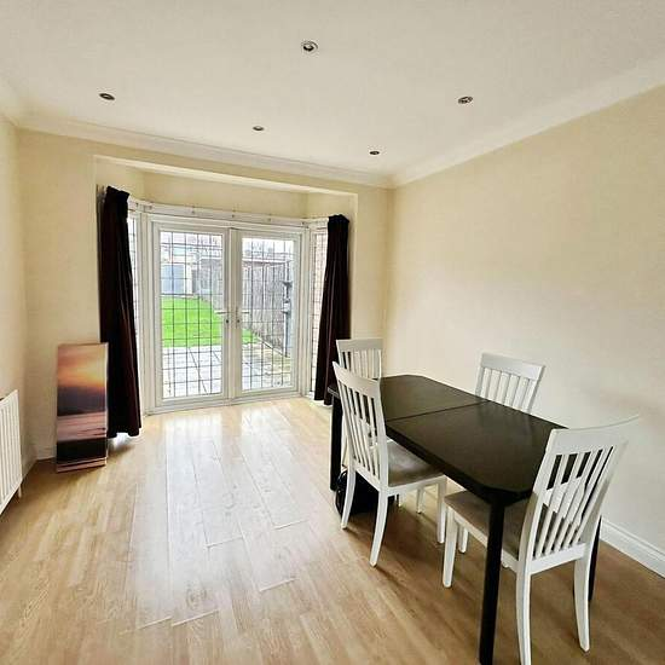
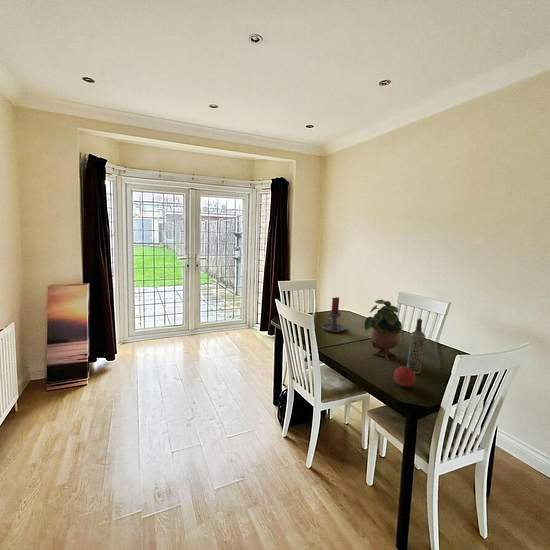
+ potted plant [363,299,403,360]
+ bottle [406,317,426,375]
+ fruit [393,365,417,388]
+ candle holder [321,296,347,333]
